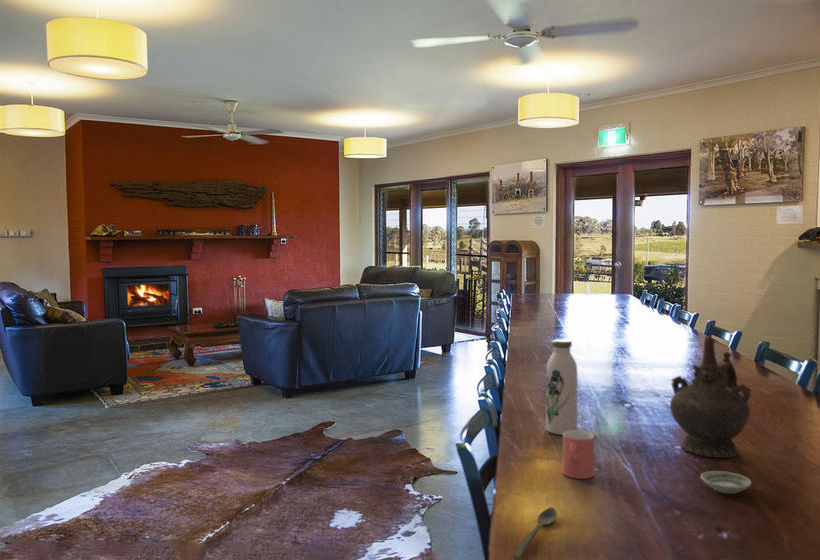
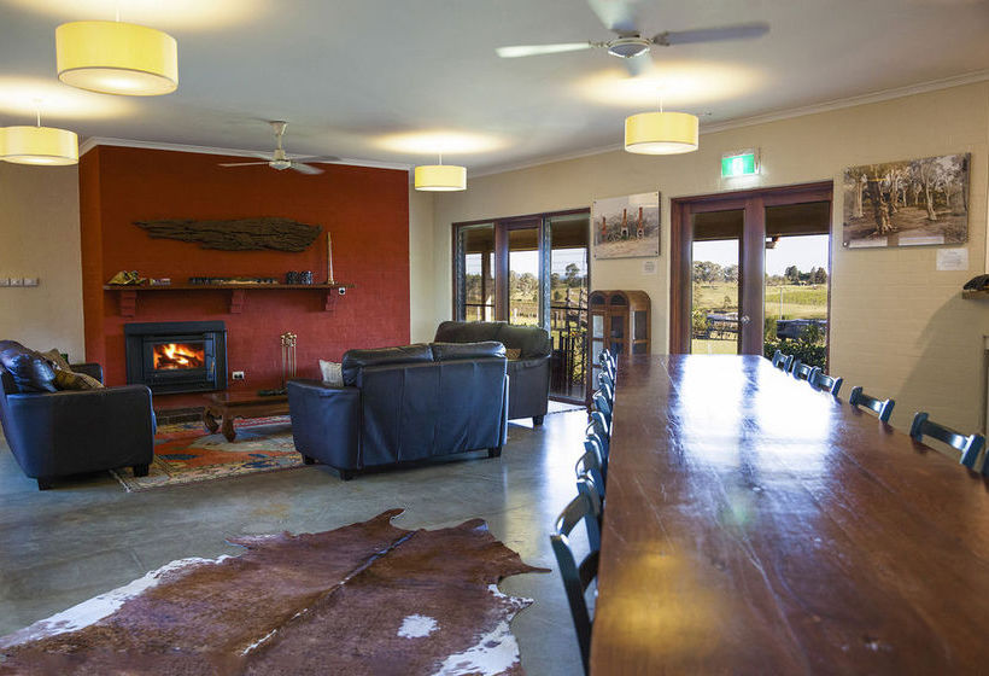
- cup [562,430,595,480]
- saucer [700,470,753,495]
- water bottle [545,338,579,436]
- spoon [512,507,558,559]
- ceremonial vessel [669,337,752,459]
